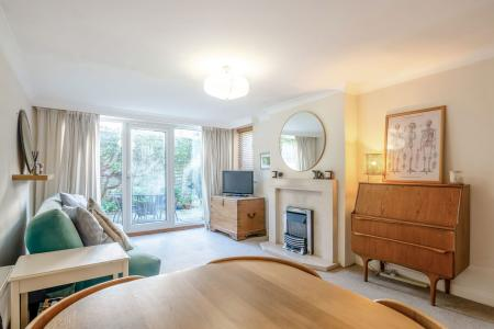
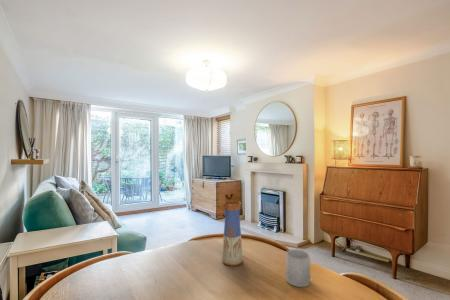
+ mug [285,248,311,288]
+ vase [221,200,244,267]
